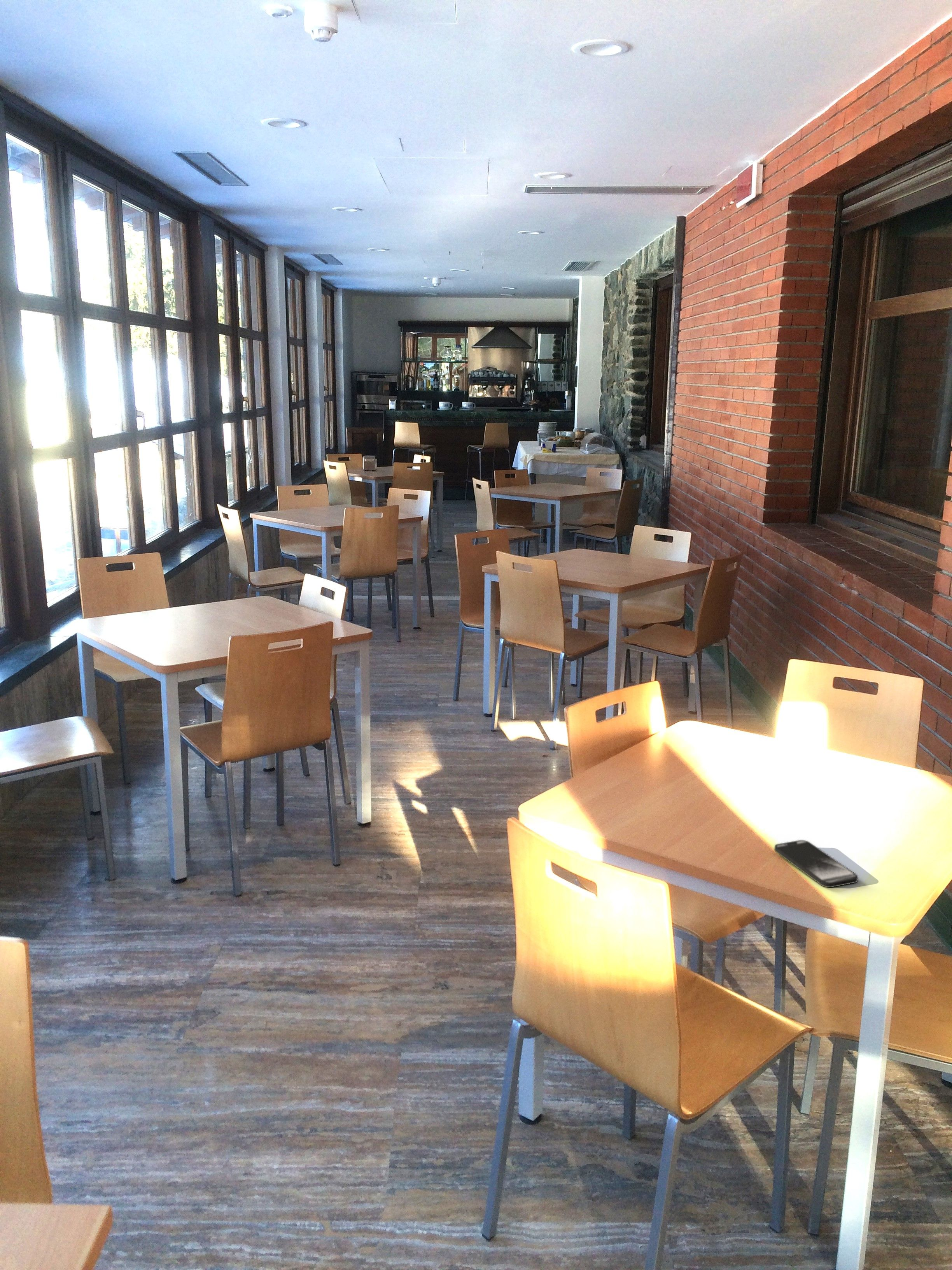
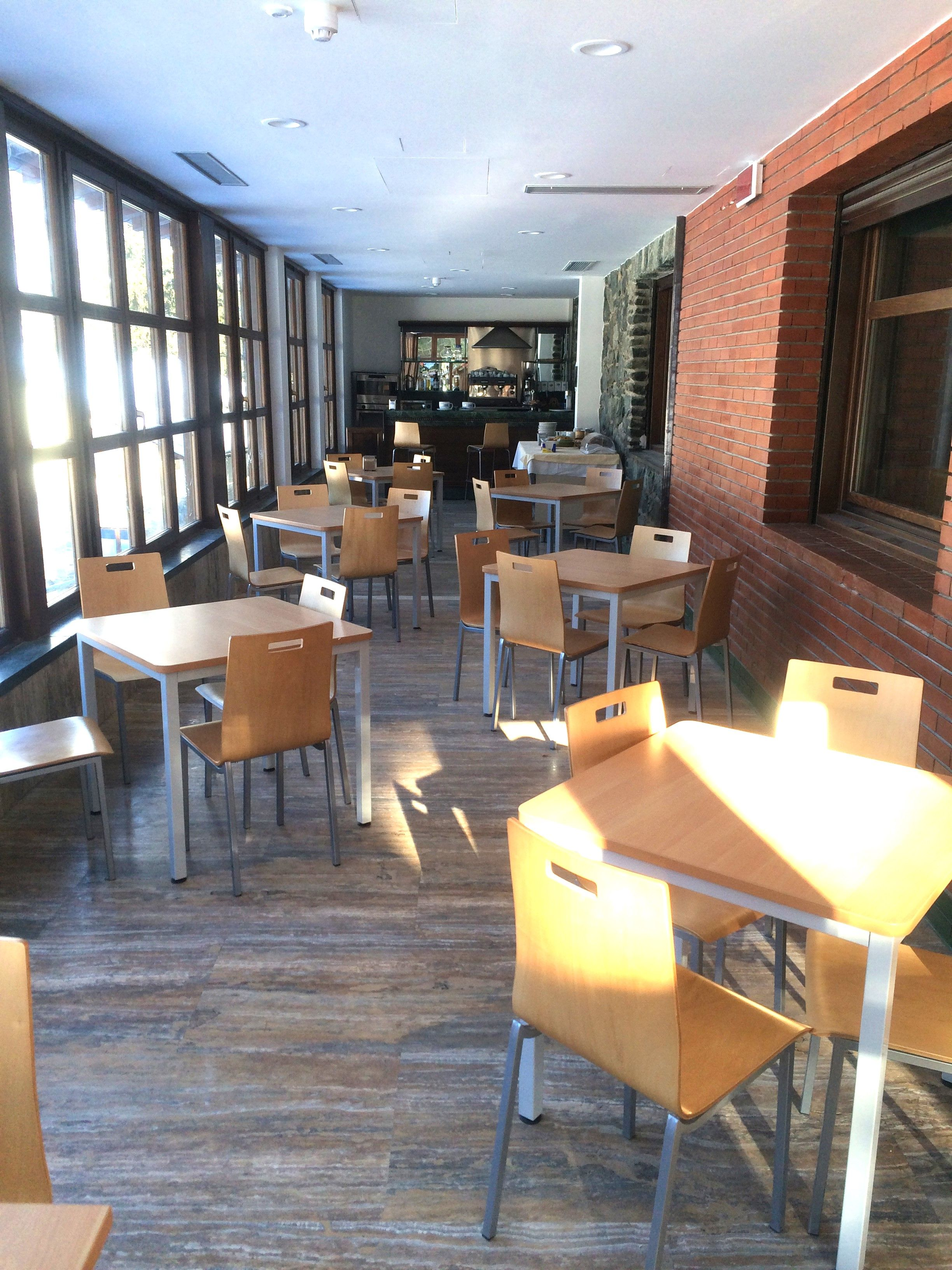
- smartphone [774,840,859,888]
